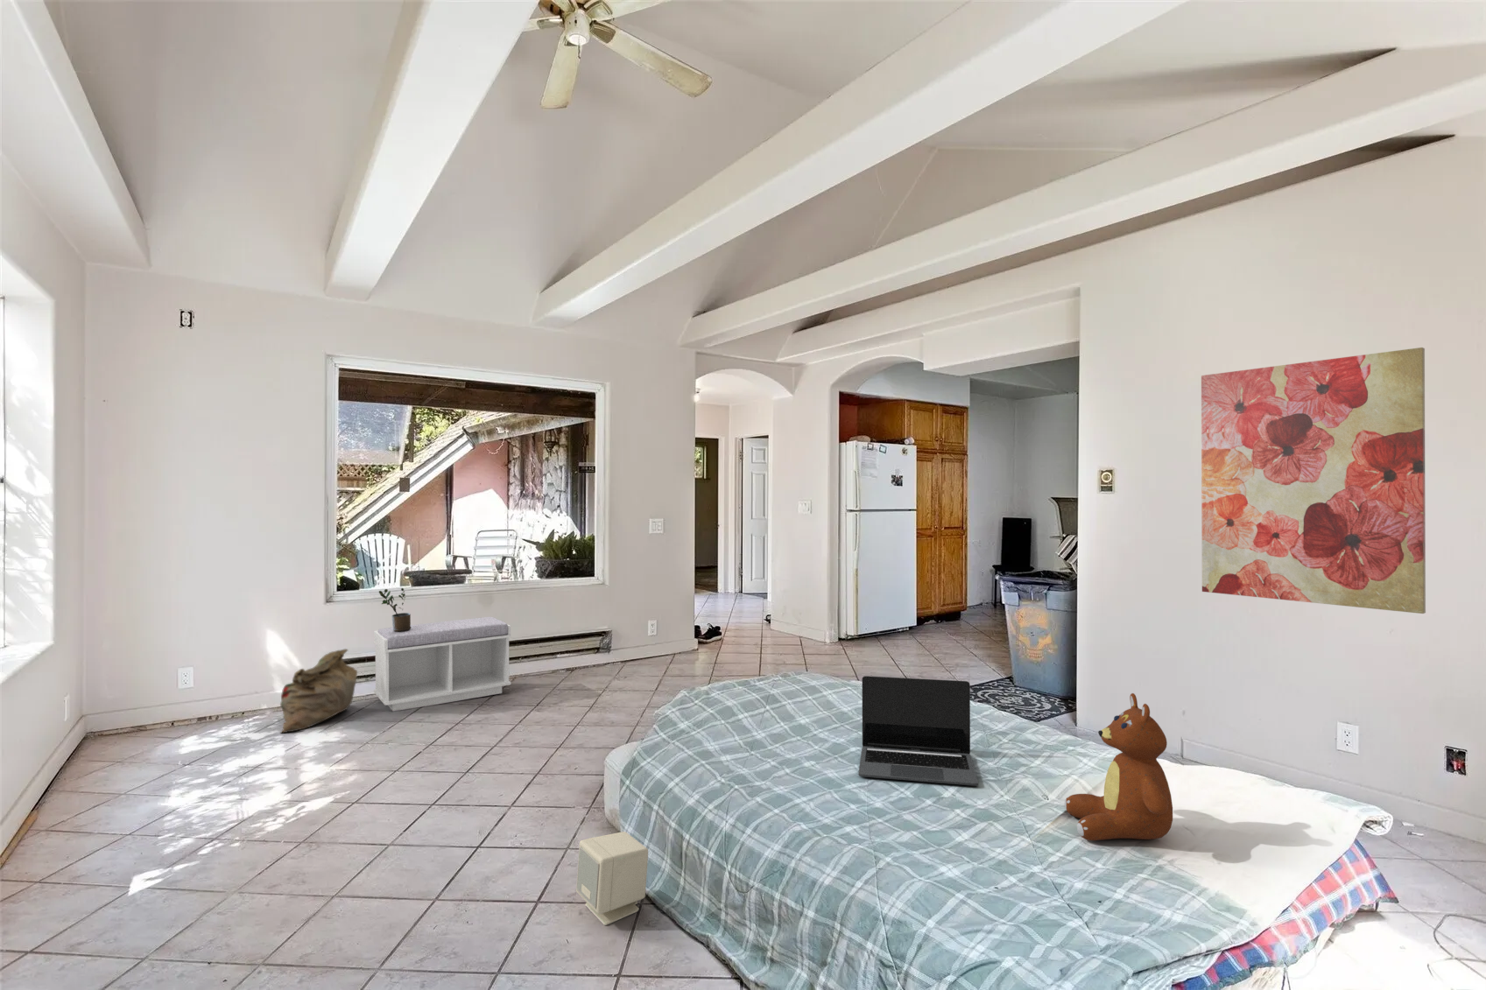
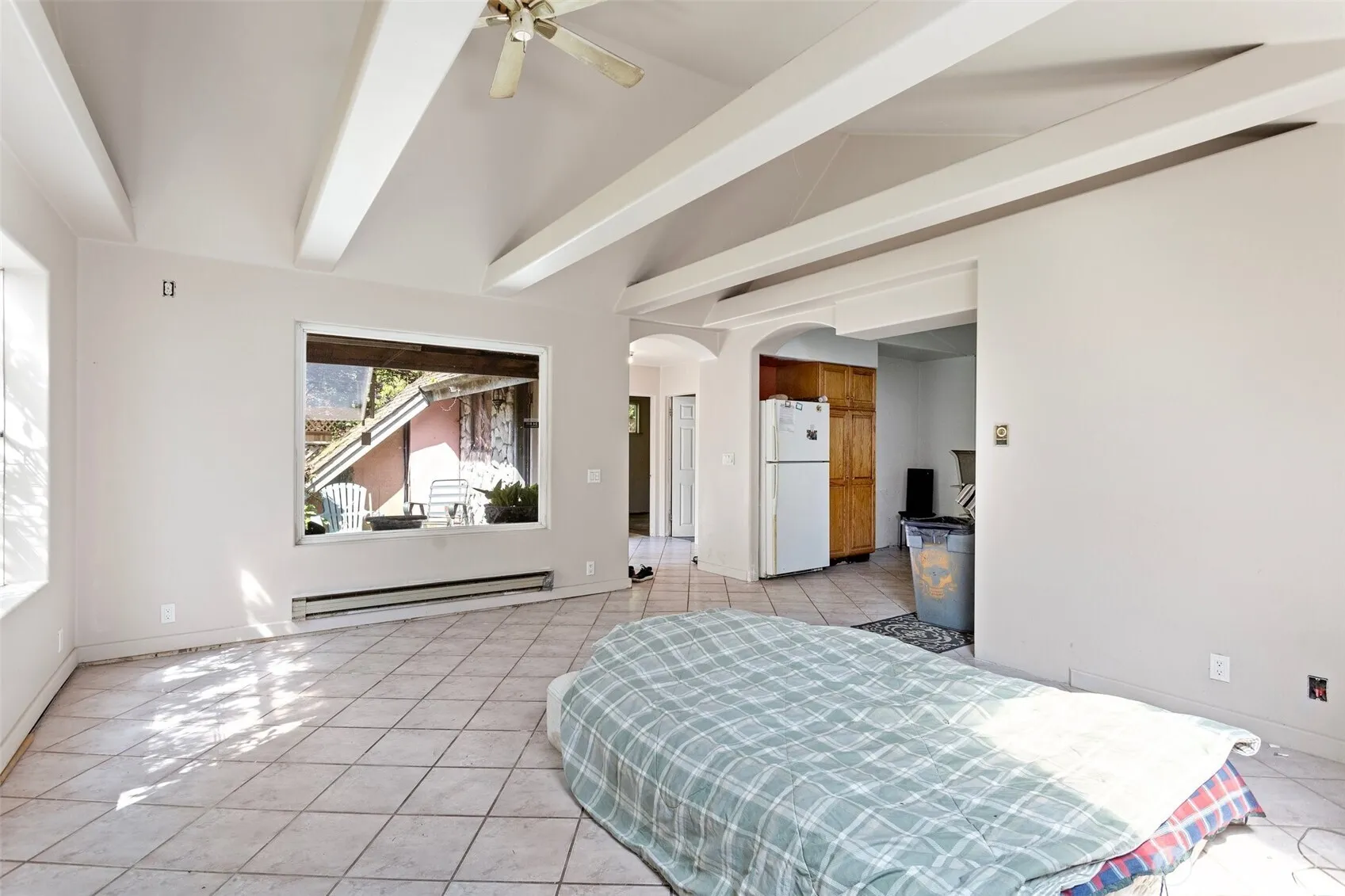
- bag [280,647,358,734]
- teddy bear [1064,693,1173,841]
- speaker [576,831,649,926]
- bench [373,617,512,712]
- potted plant [378,588,412,632]
- wall art [1201,347,1426,614]
- laptop [858,675,979,787]
